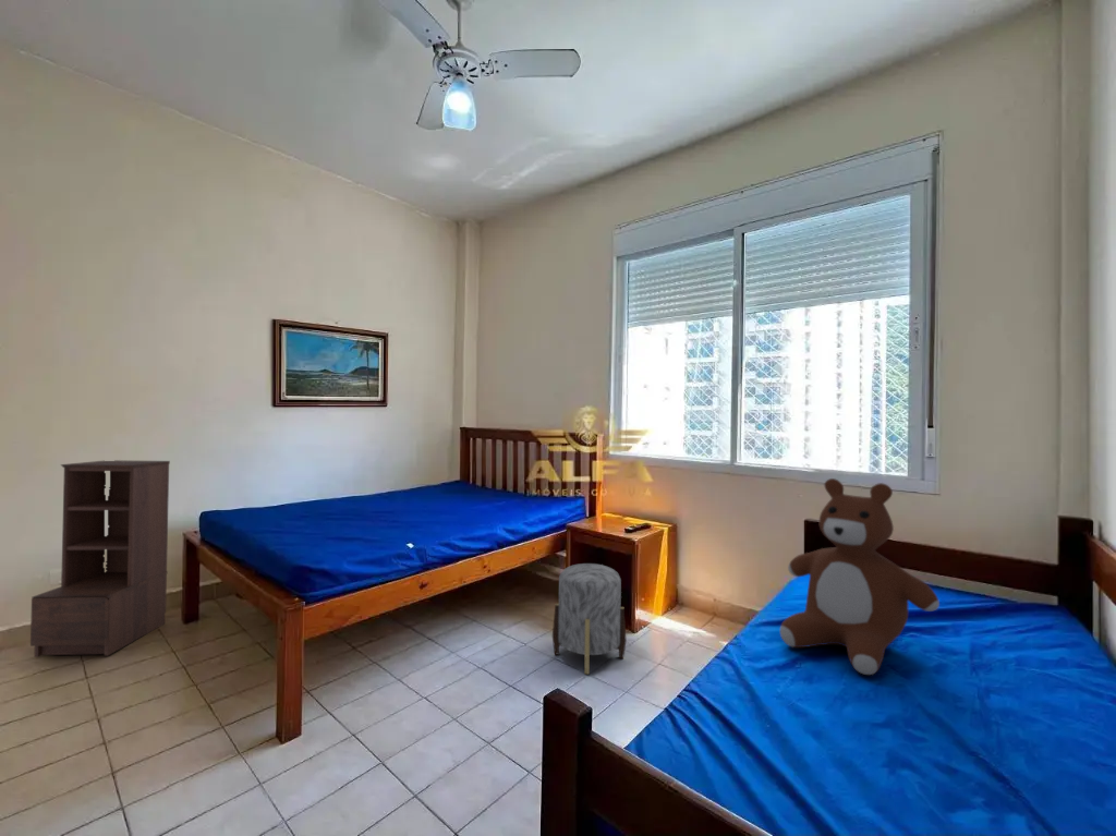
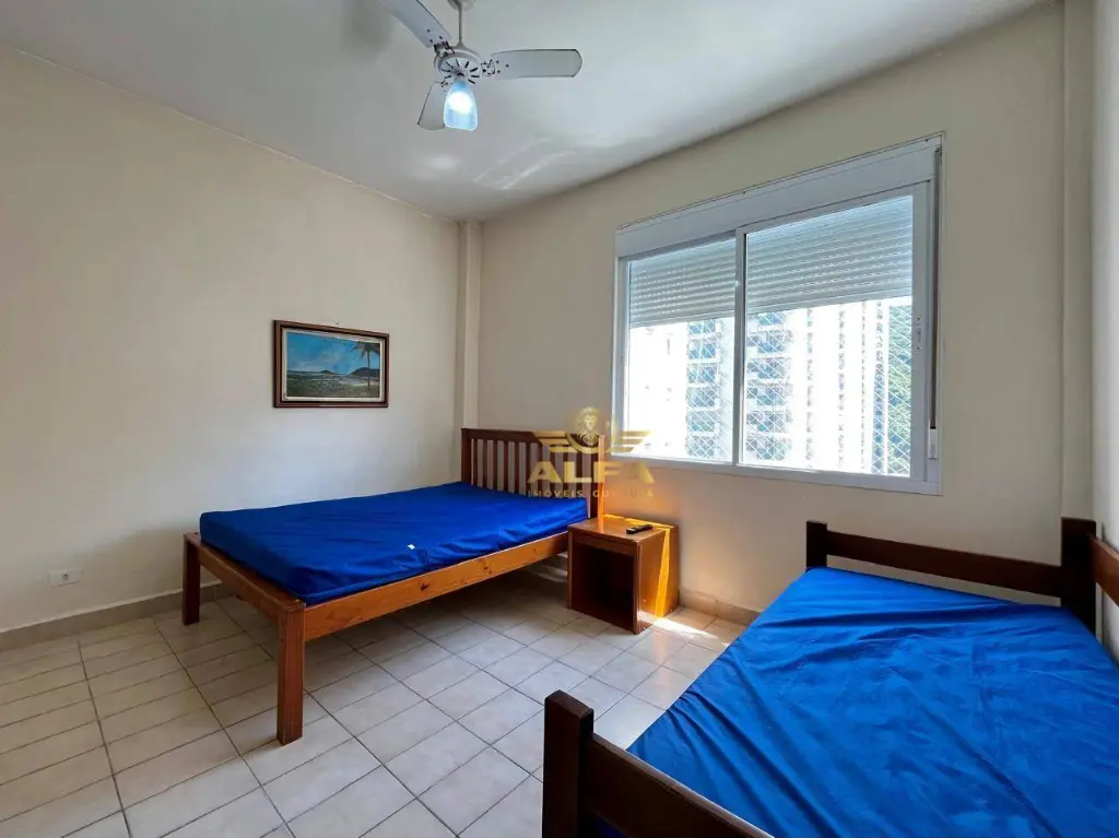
- bookshelf [29,459,171,658]
- stool [551,562,628,676]
- teddy bear [779,477,941,676]
